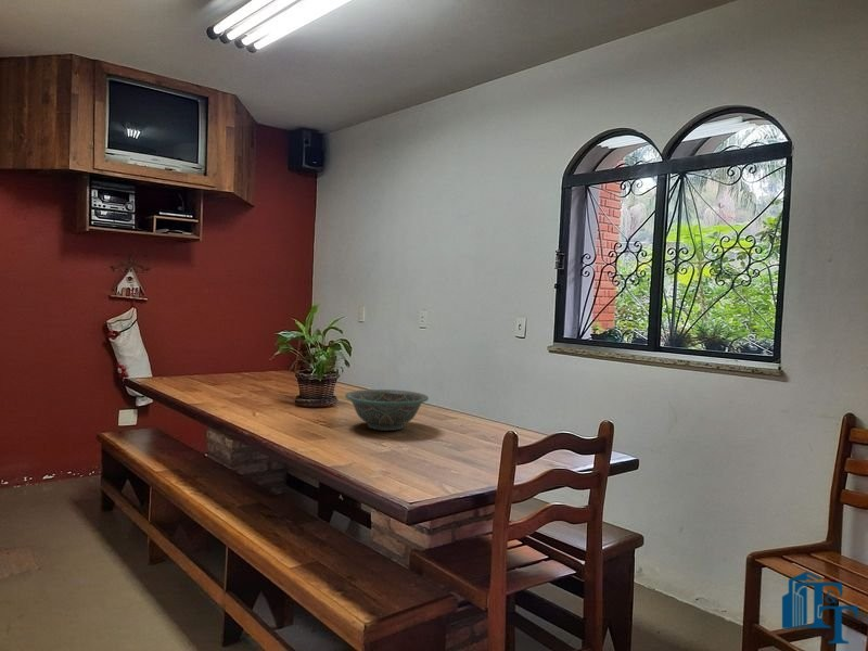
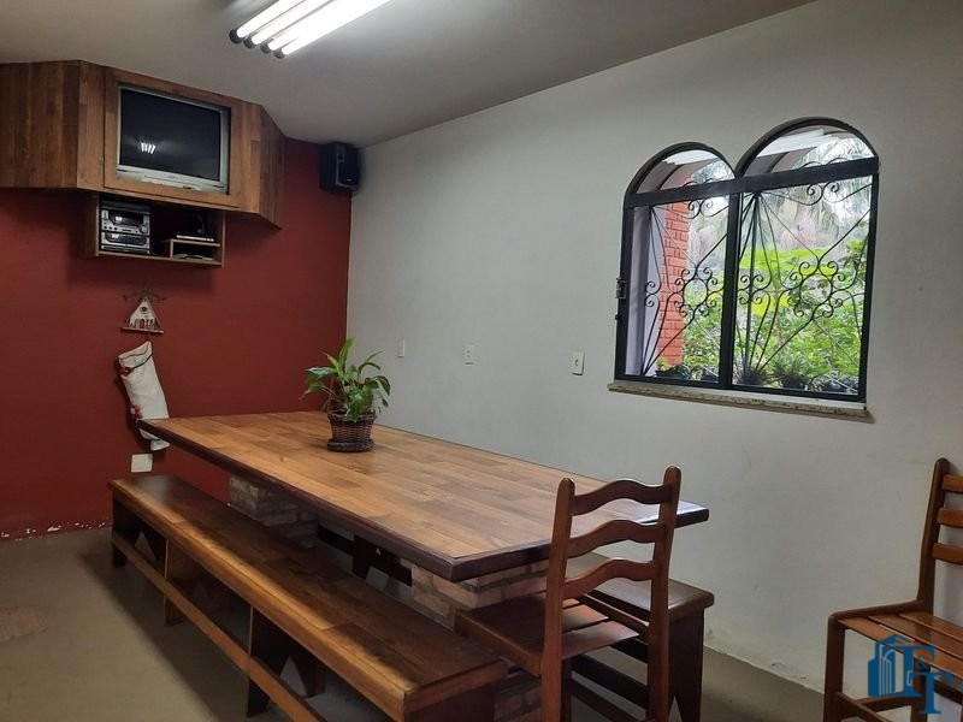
- decorative bowl [344,388,430,432]
